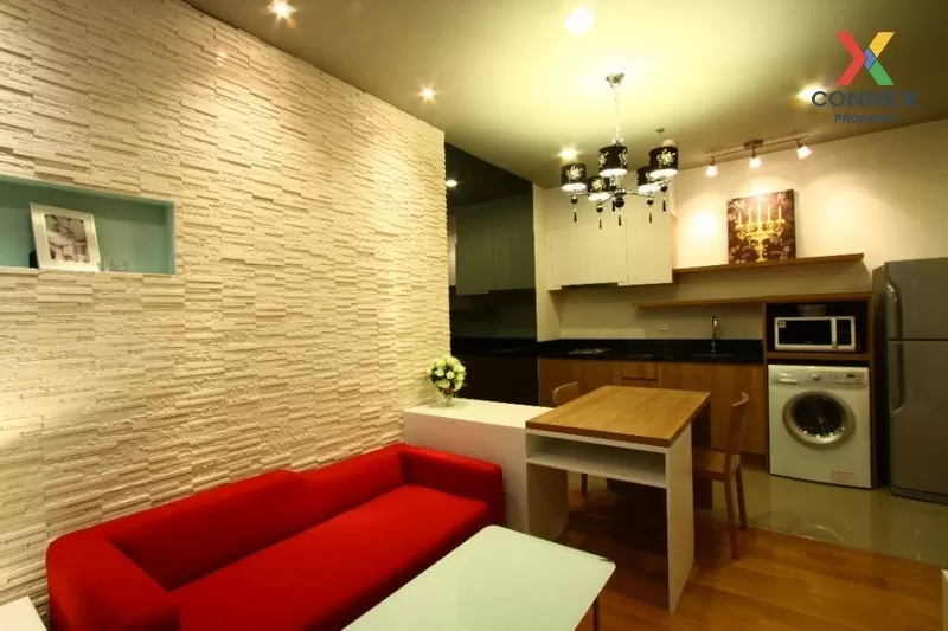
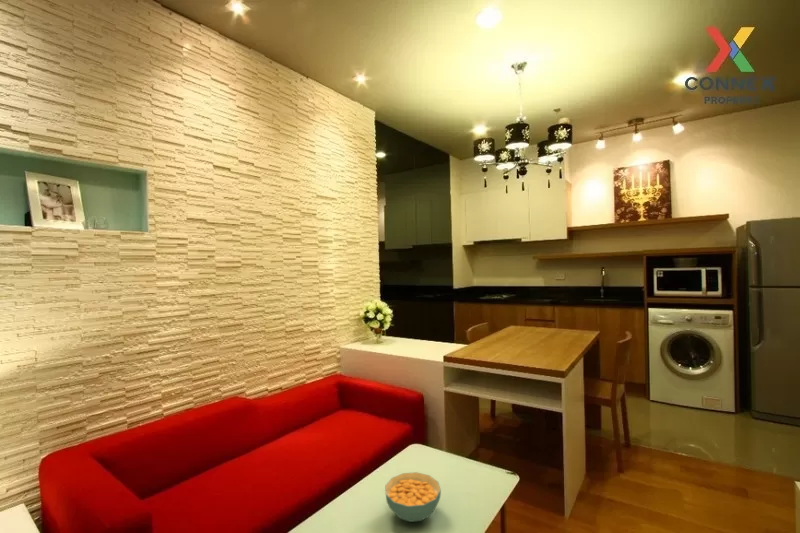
+ cereal bowl [384,471,442,523]
